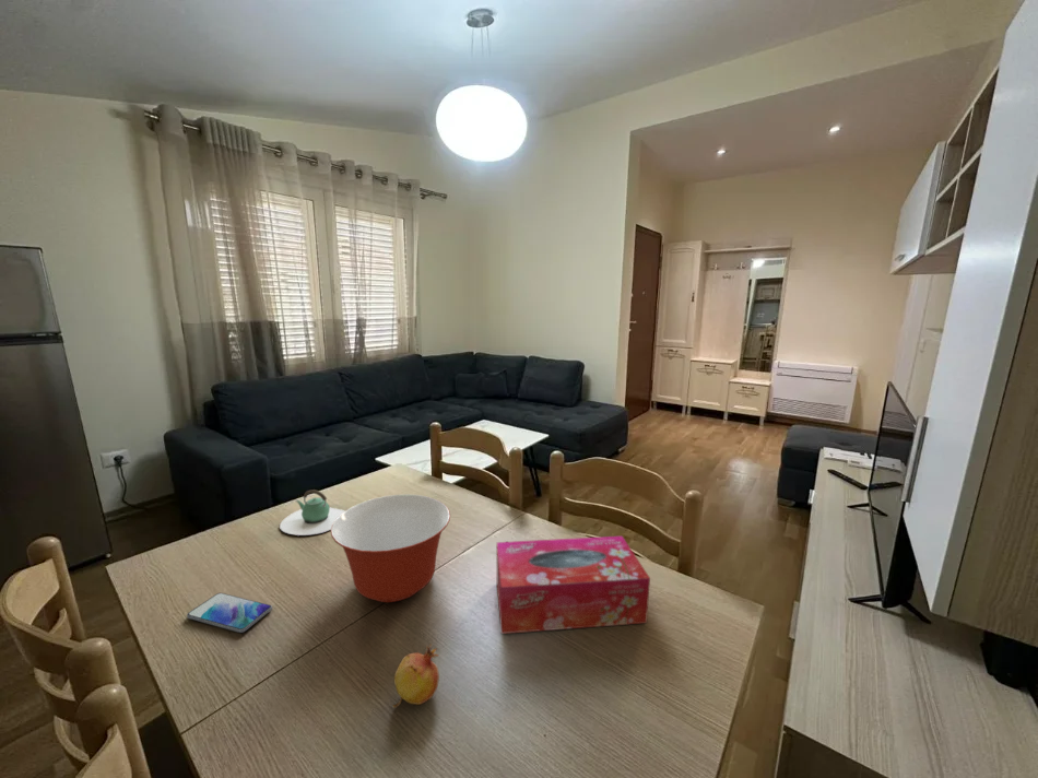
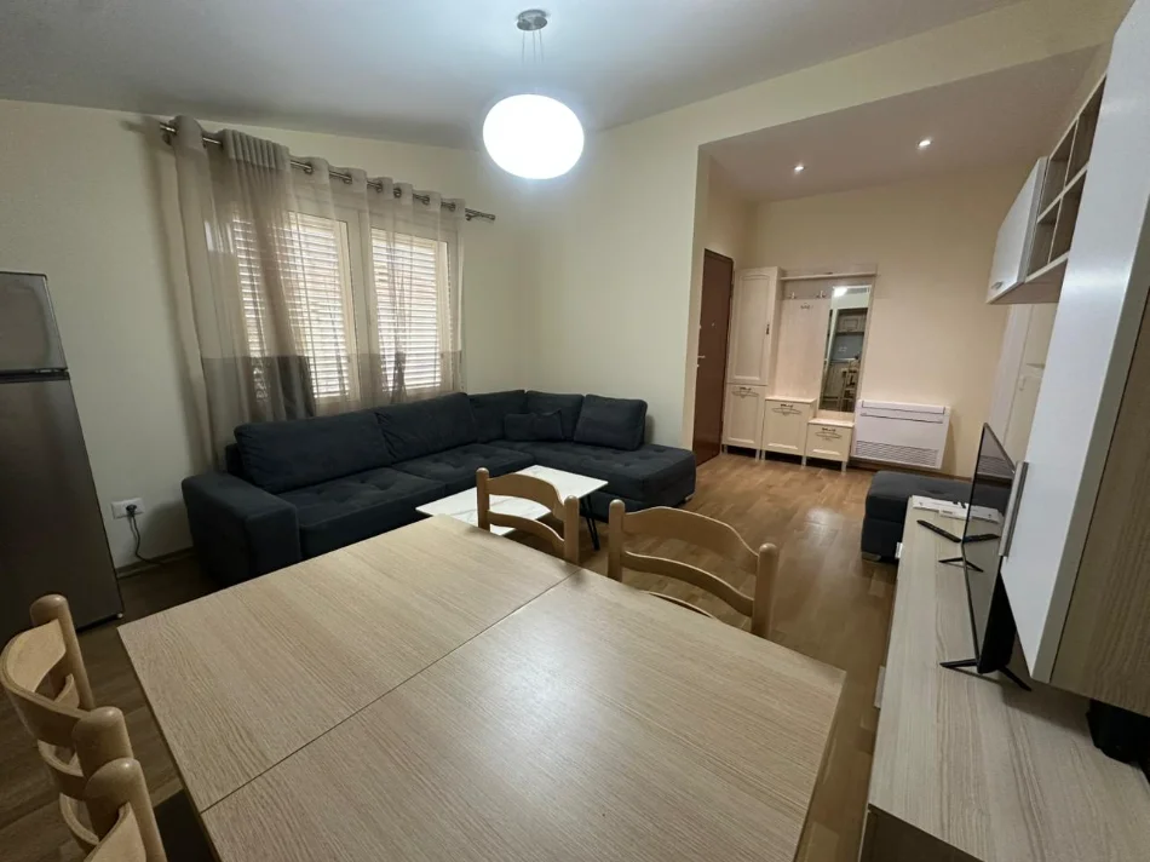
- mixing bowl [330,493,451,603]
- fruit [391,643,440,709]
- smartphone [186,592,273,634]
- tissue box [496,535,651,635]
- teapot [279,488,345,537]
